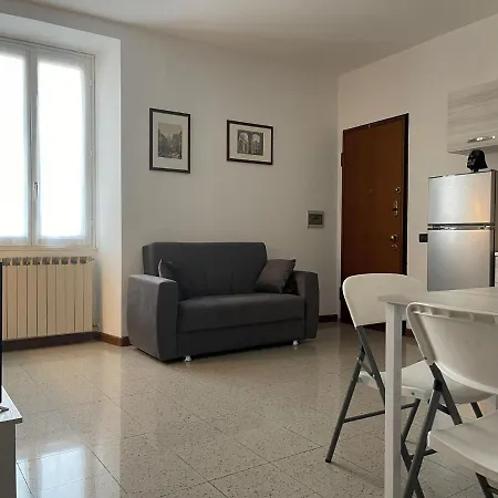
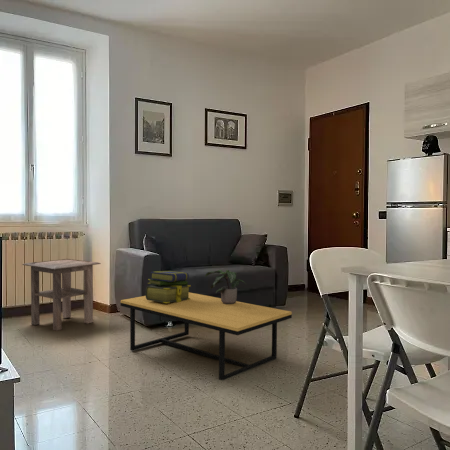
+ coffee table [120,291,293,381]
+ potted plant [204,269,248,304]
+ side table [22,258,102,331]
+ stack of books [145,270,192,303]
